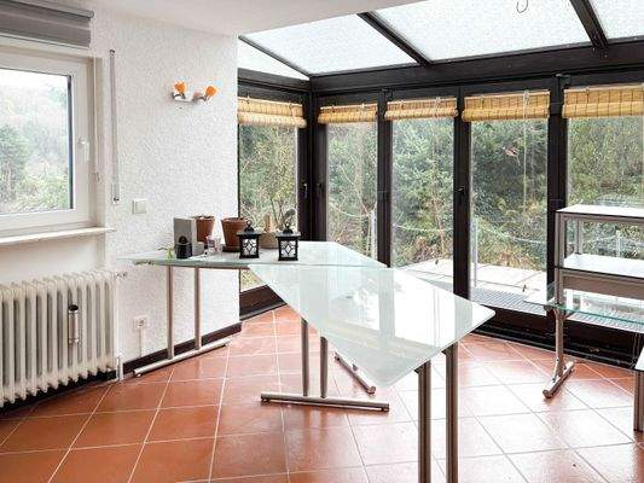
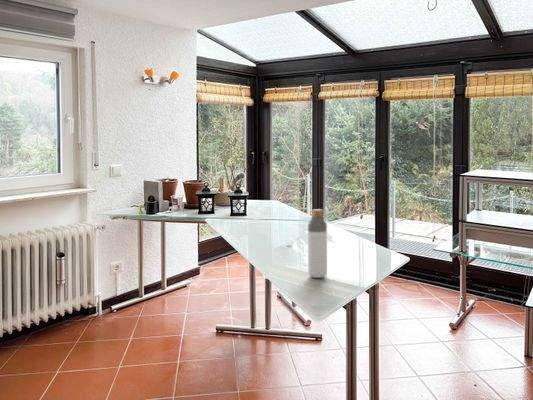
+ bottle [307,208,328,279]
